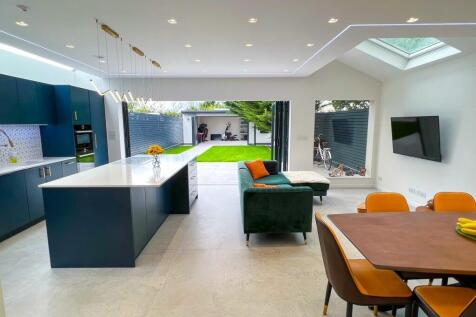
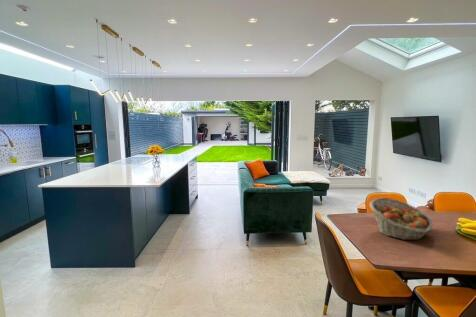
+ fruit basket [369,196,434,241]
